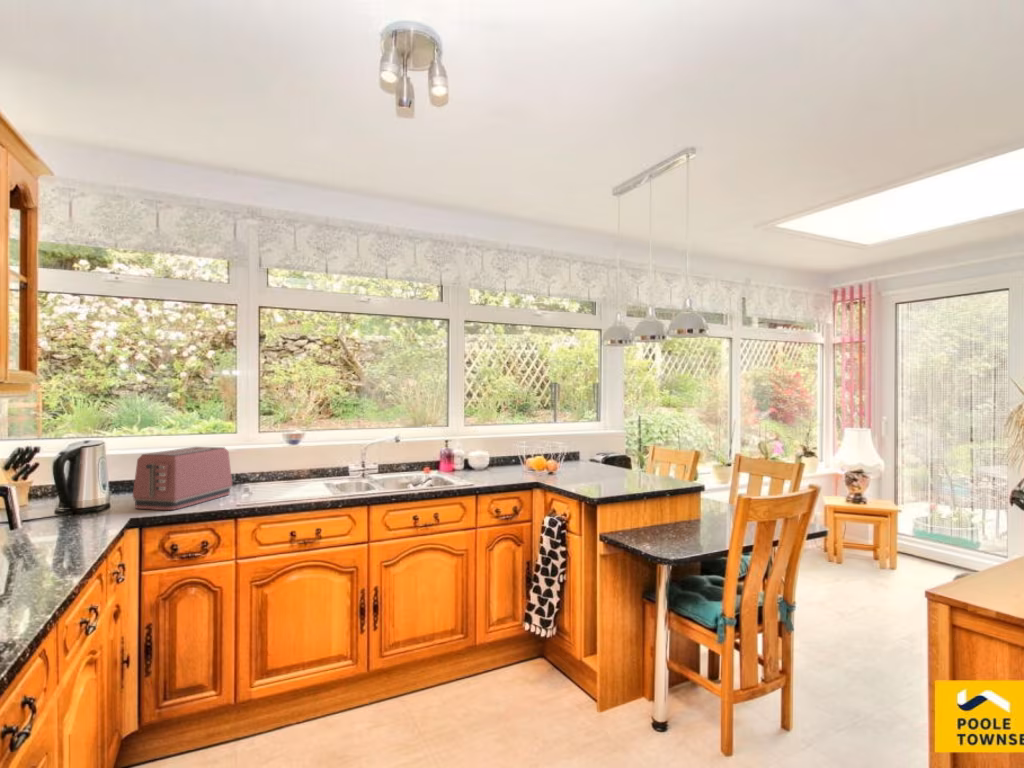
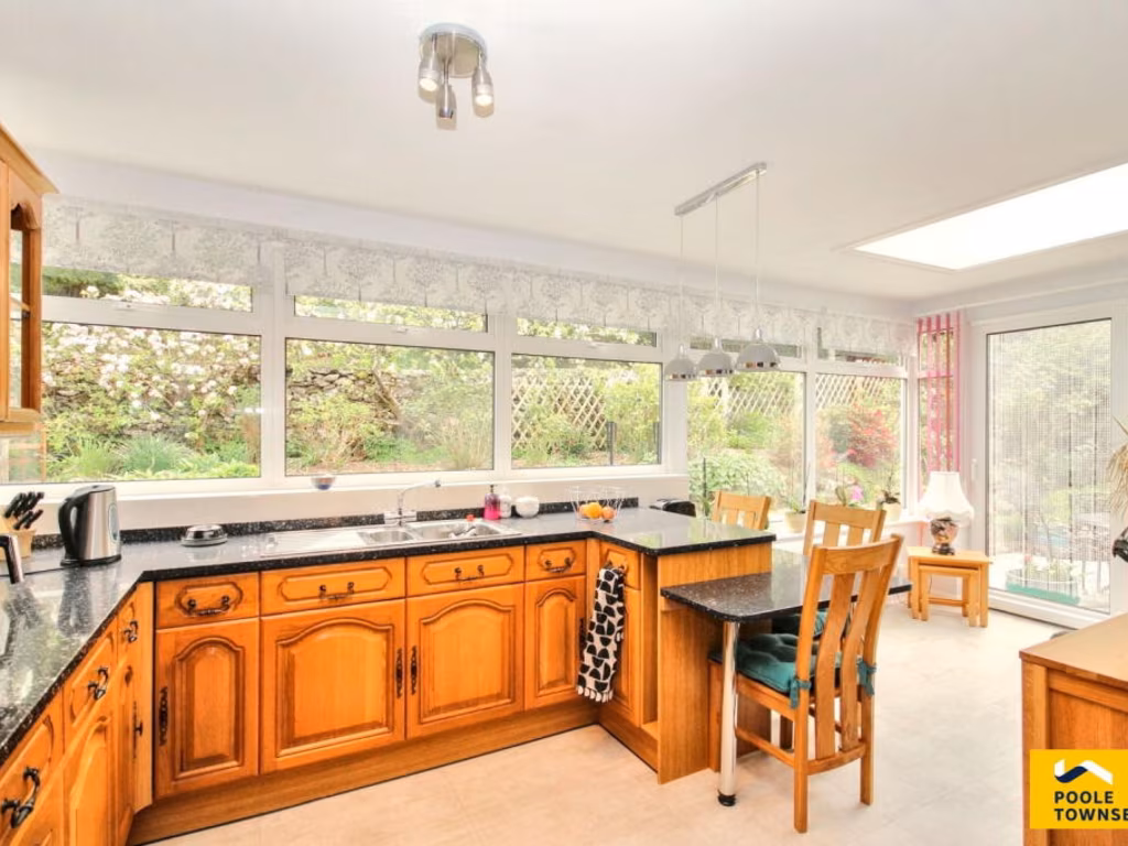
- toaster [131,446,233,511]
